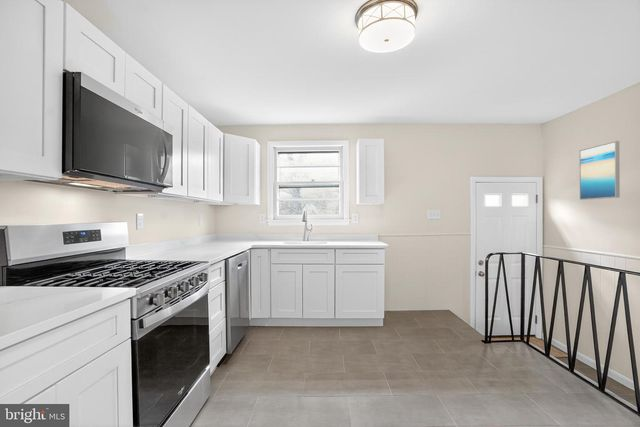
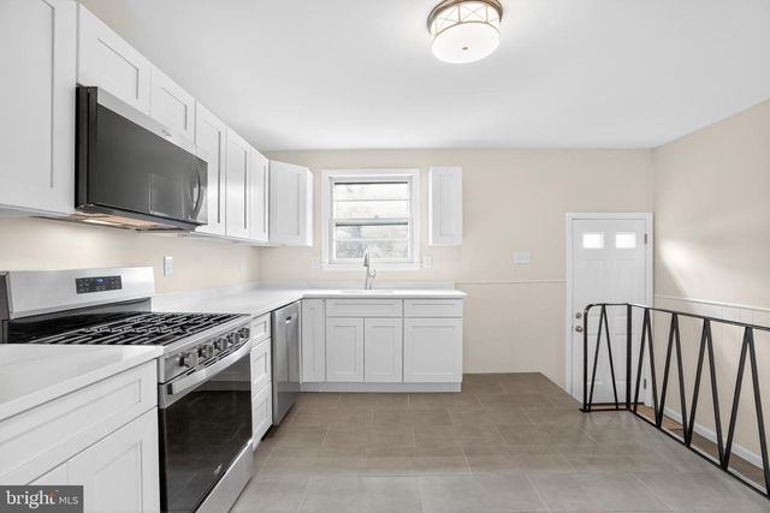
- wall art [578,140,621,201]
